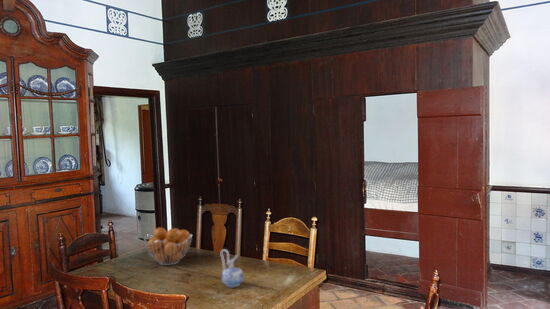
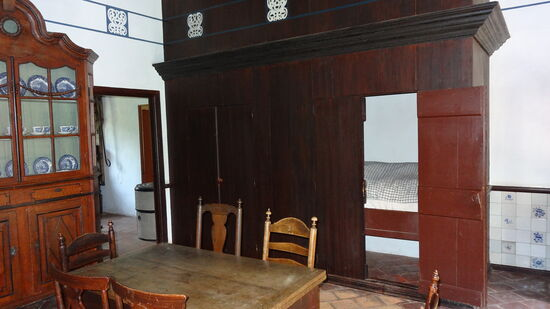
- ceramic pitcher [220,248,244,288]
- fruit basket [143,227,193,266]
